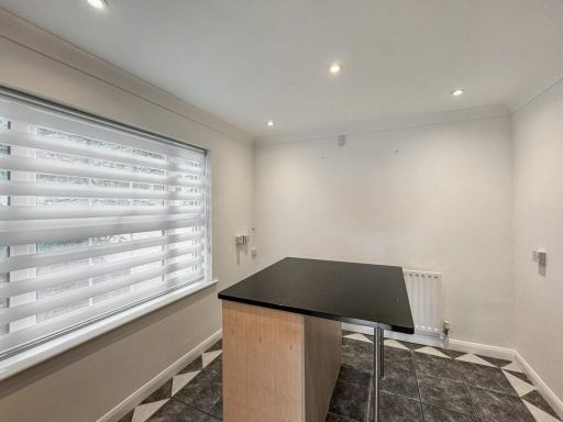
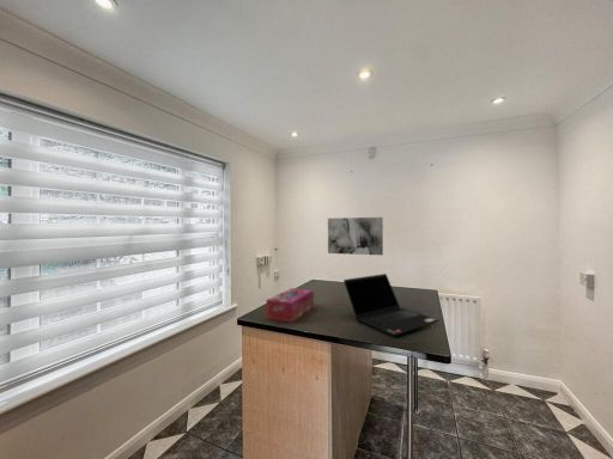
+ laptop computer [342,273,441,337]
+ wall art [327,216,384,256]
+ tissue box [265,287,315,324]
